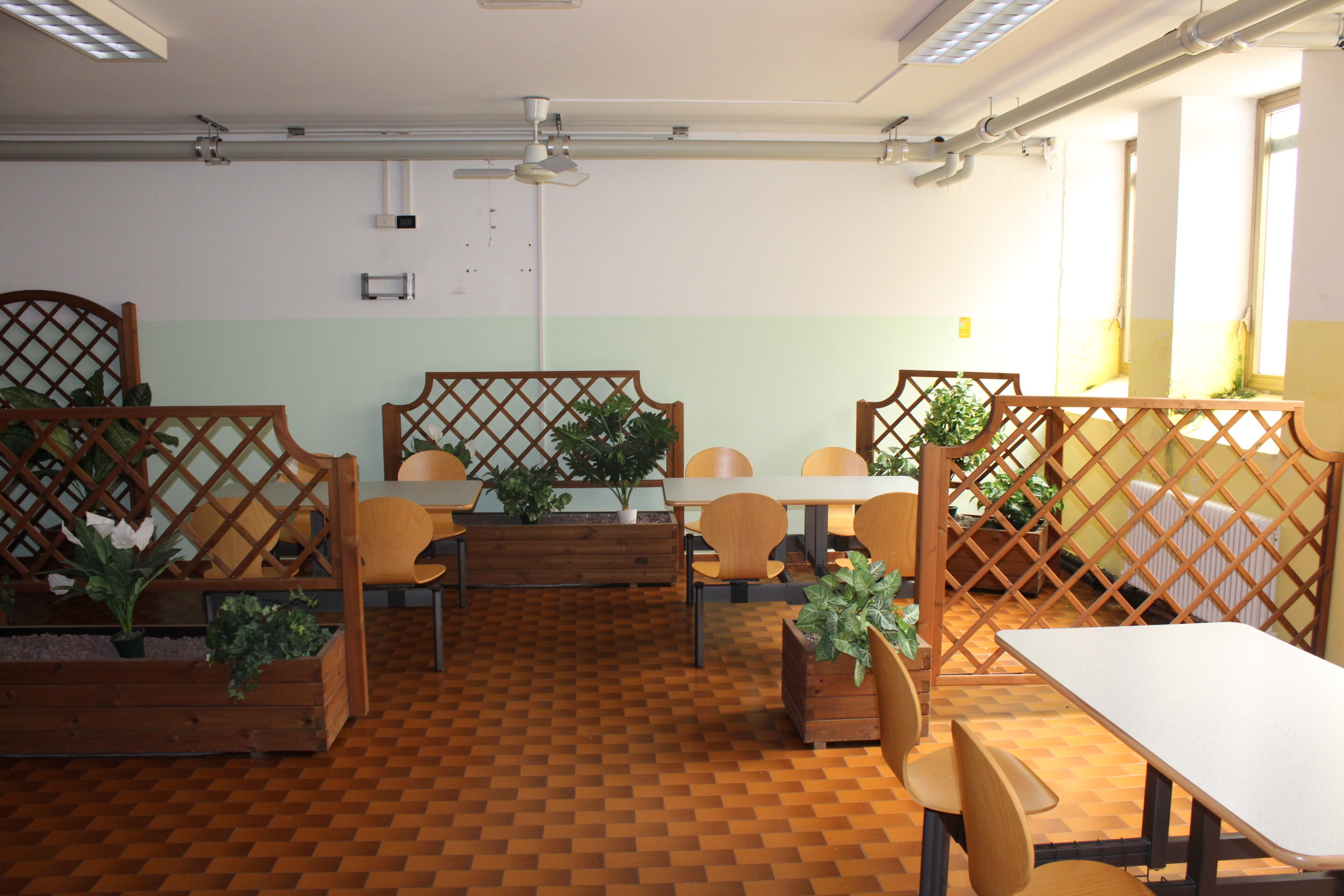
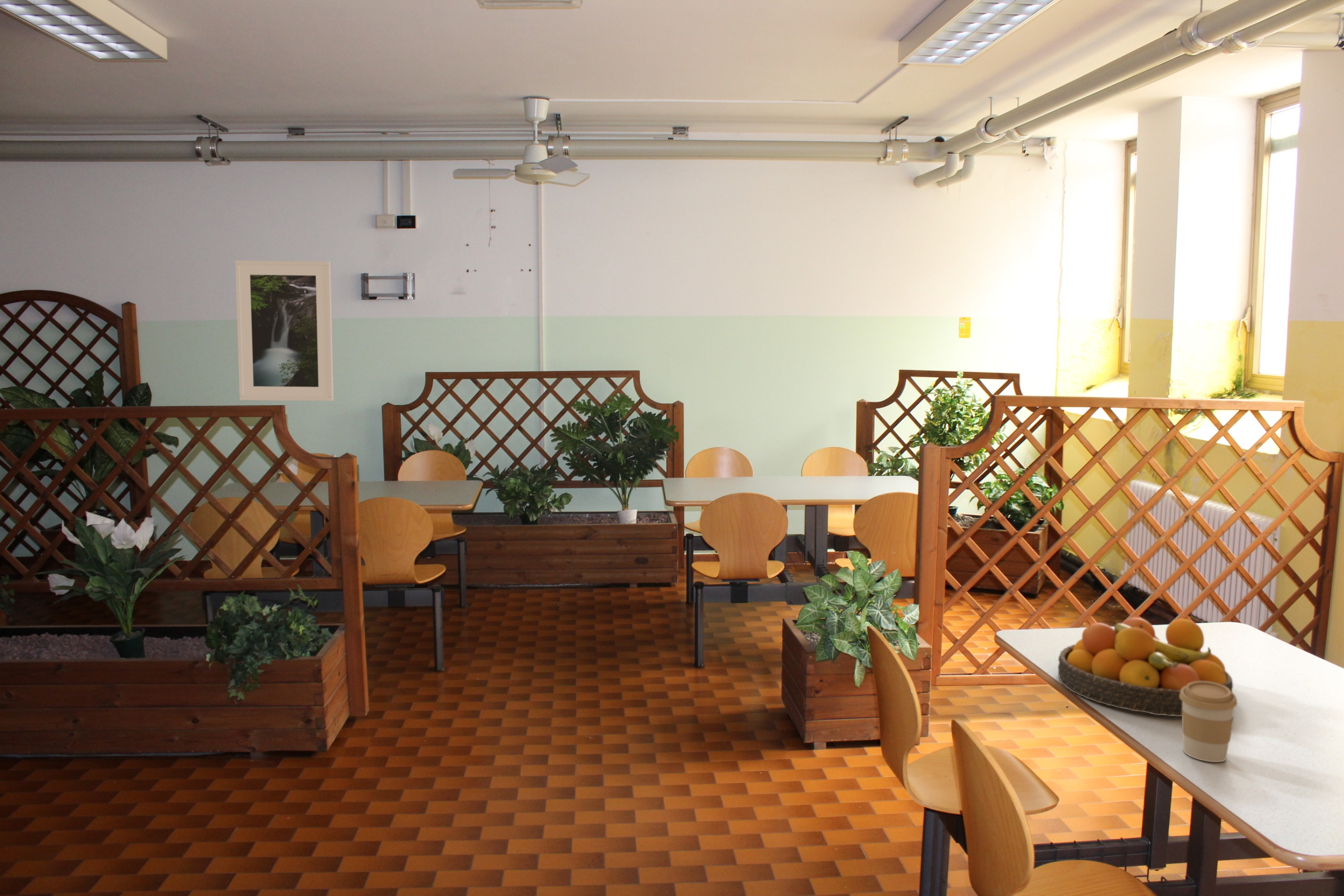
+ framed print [235,260,334,401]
+ coffee cup [1179,681,1238,763]
+ fruit bowl [1057,617,1233,717]
